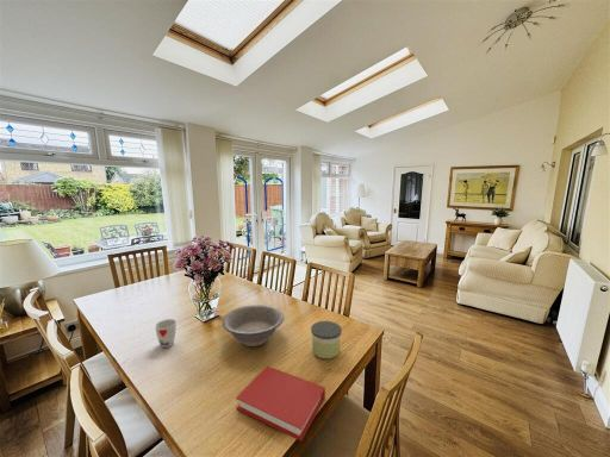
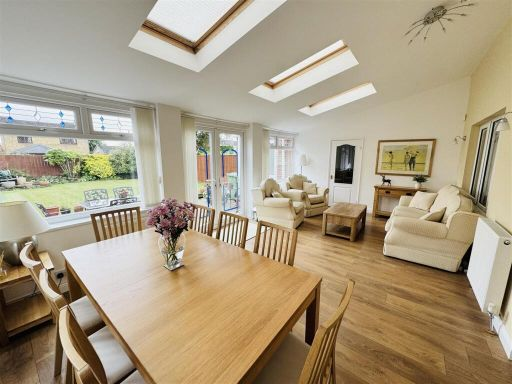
- bowl [222,303,285,348]
- candle [310,320,343,359]
- book [235,365,326,443]
- cup [154,318,178,349]
